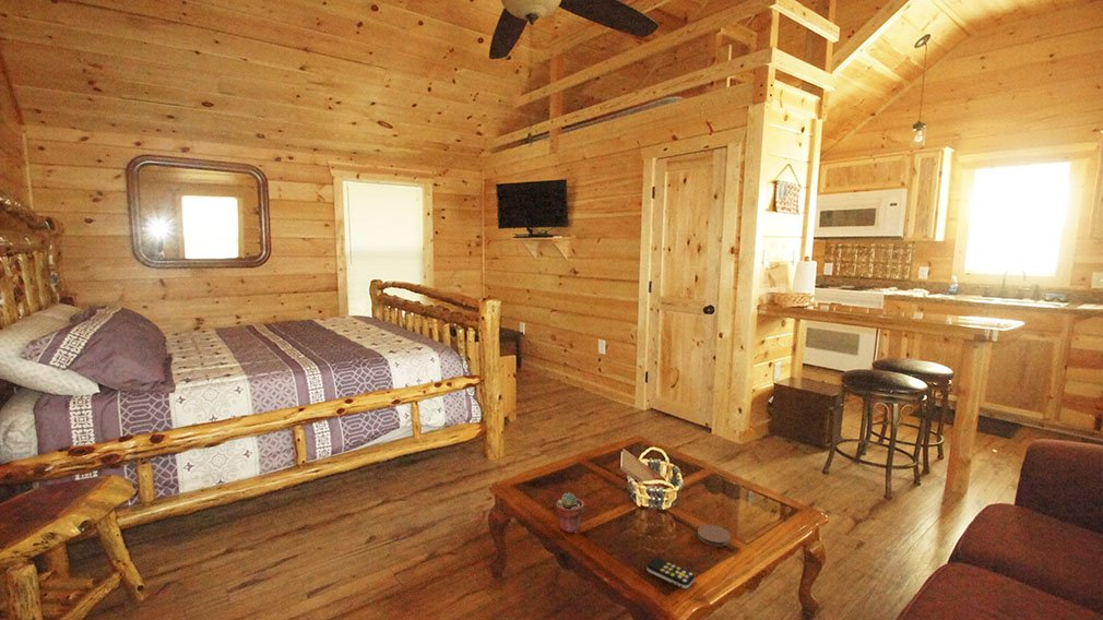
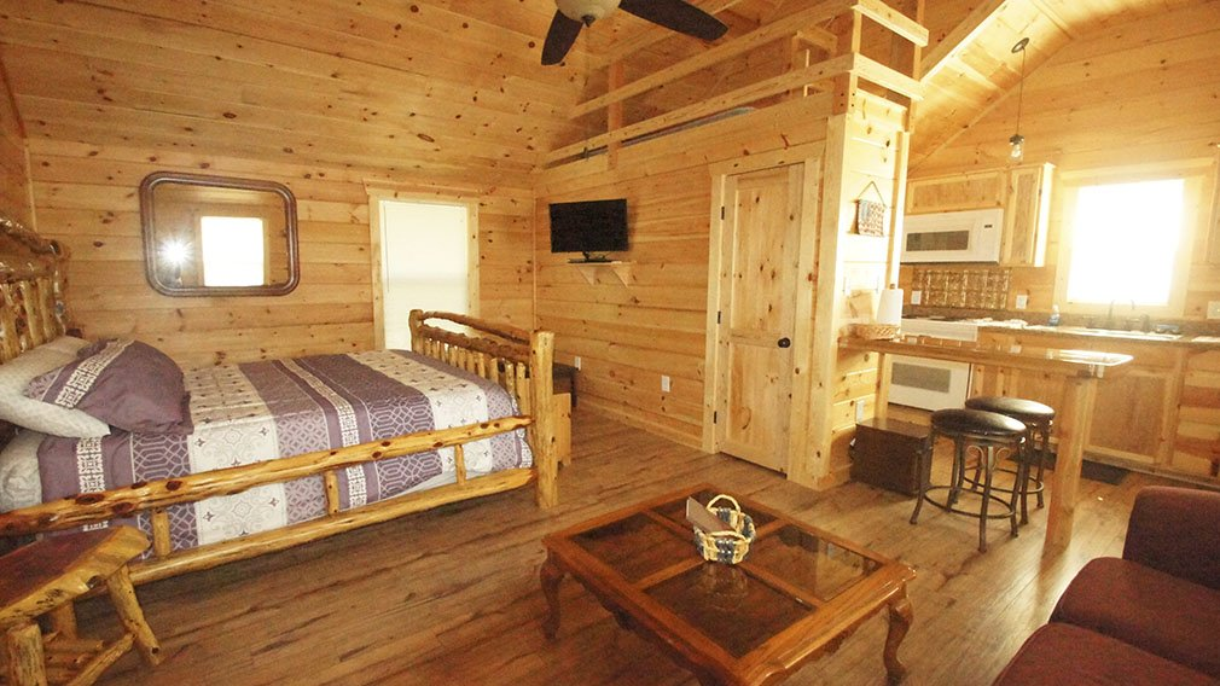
- coaster [697,524,732,548]
- remote control [645,557,696,589]
- potted succulent [556,492,585,534]
